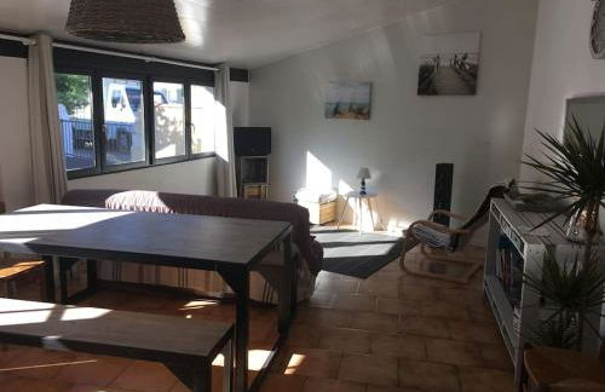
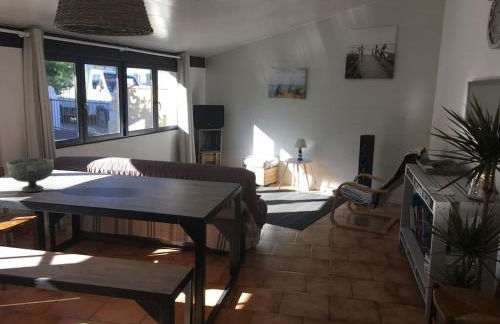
+ decorative bowl [5,157,55,192]
